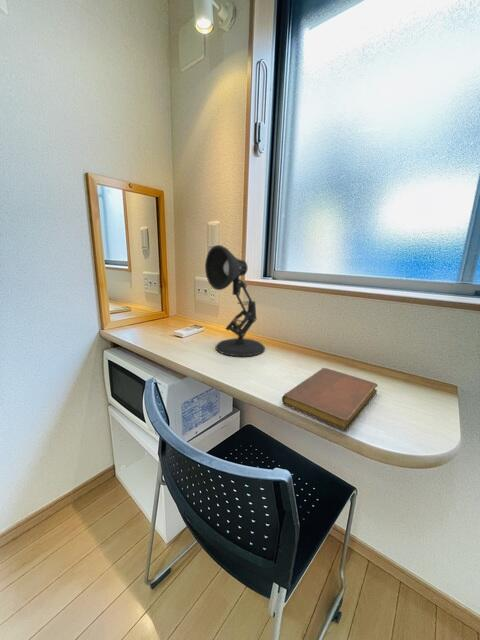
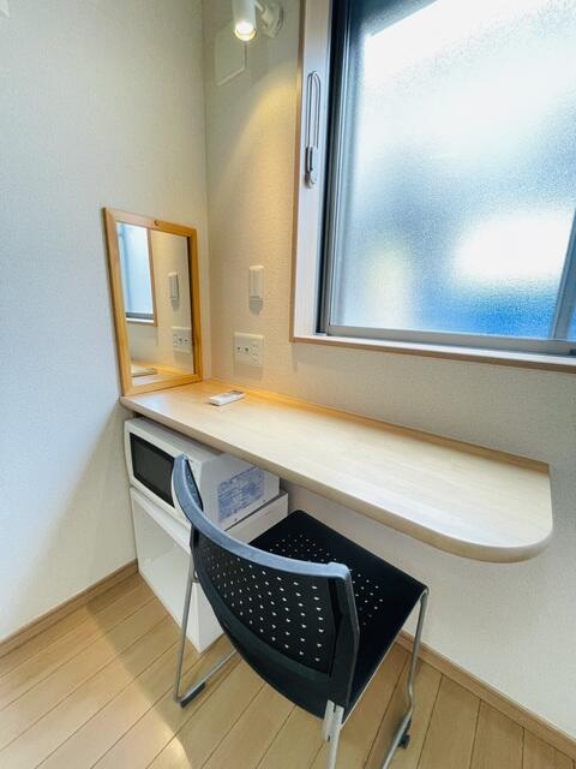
- notebook [281,367,379,431]
- desk lamp [204,244,266,357]
